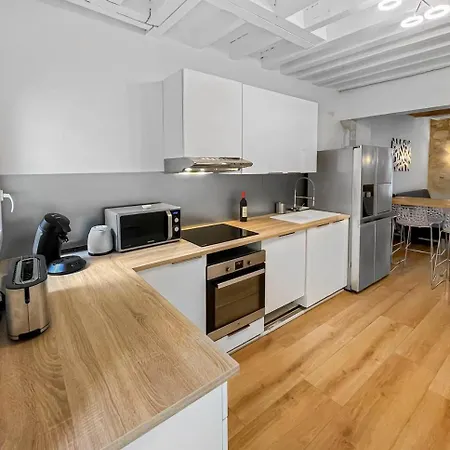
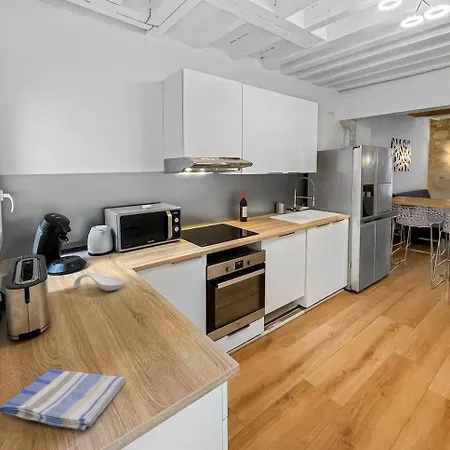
+ spoon rest [73,272,125,292]
+ dish towel [0,368,126,431]
